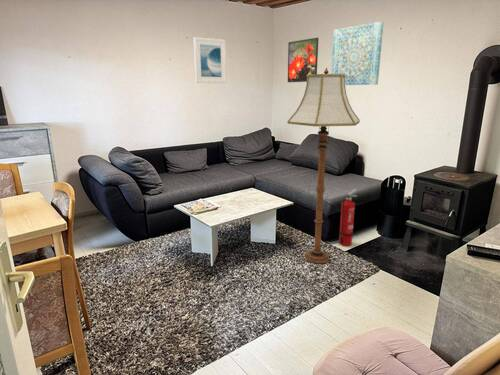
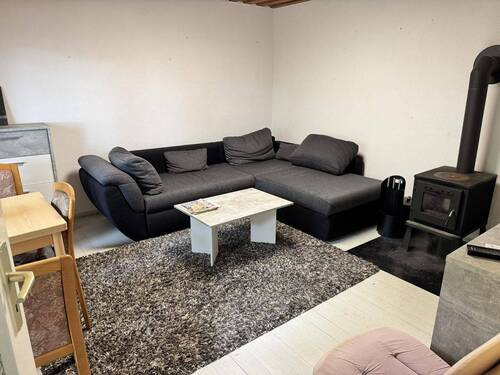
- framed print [287,37,319,83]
- fire extinguisher [338,188,358,247]
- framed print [193,36,227,84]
- wall art [330,20,385,86]
- floor lamp [286,67,361,265]
